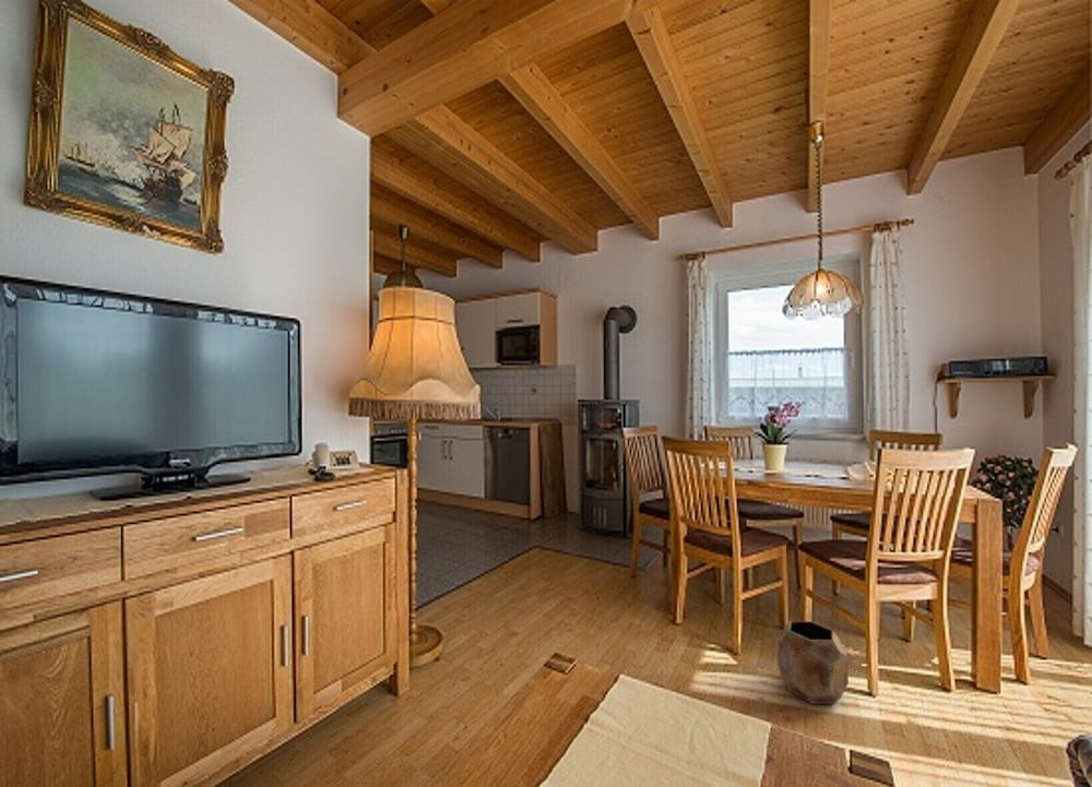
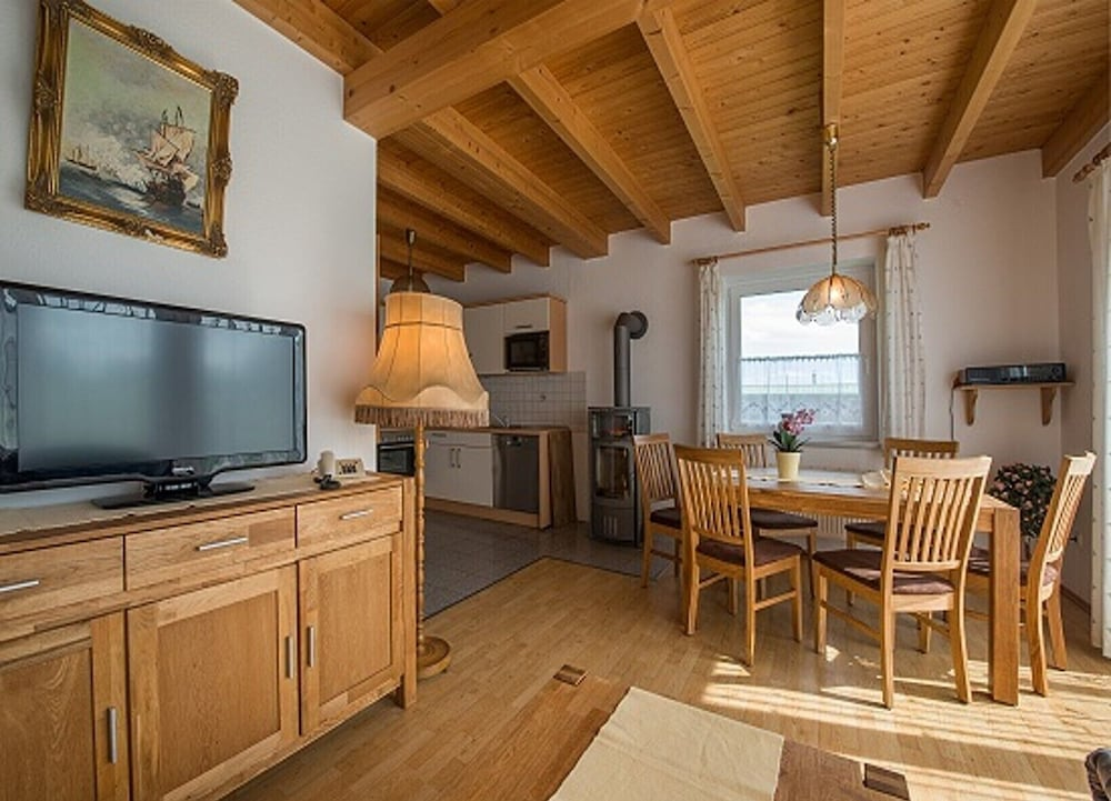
- planter [775,620,850,705]
